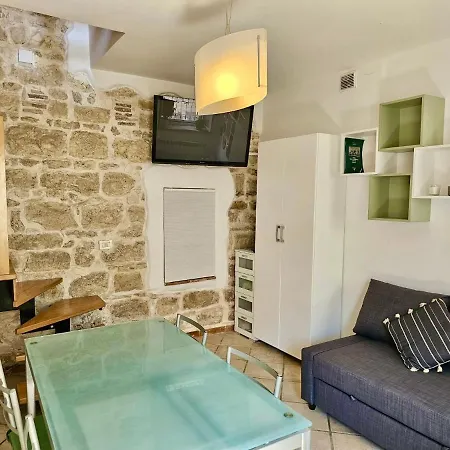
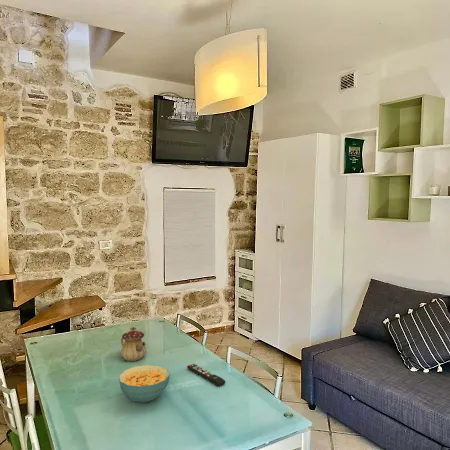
+ remote control [186,363,226,387]
+ cereal bowl [118,364,171,404]
+ teapot [120,326,147,362]
